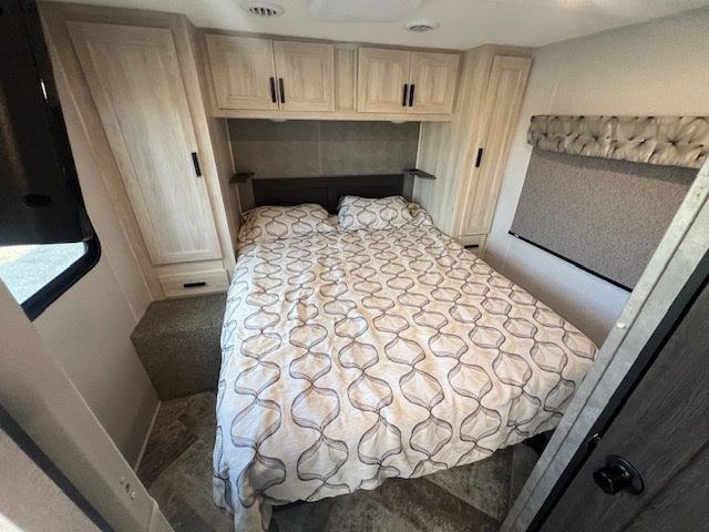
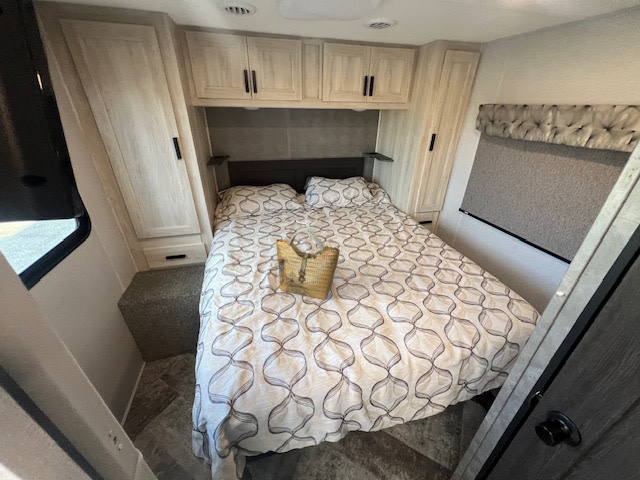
+ grocery bag [275,227,341,300]
